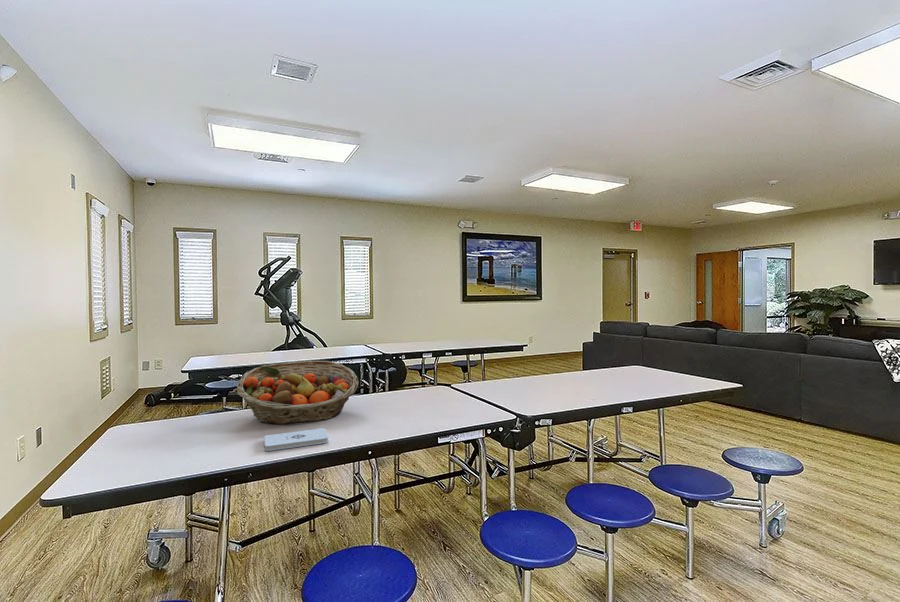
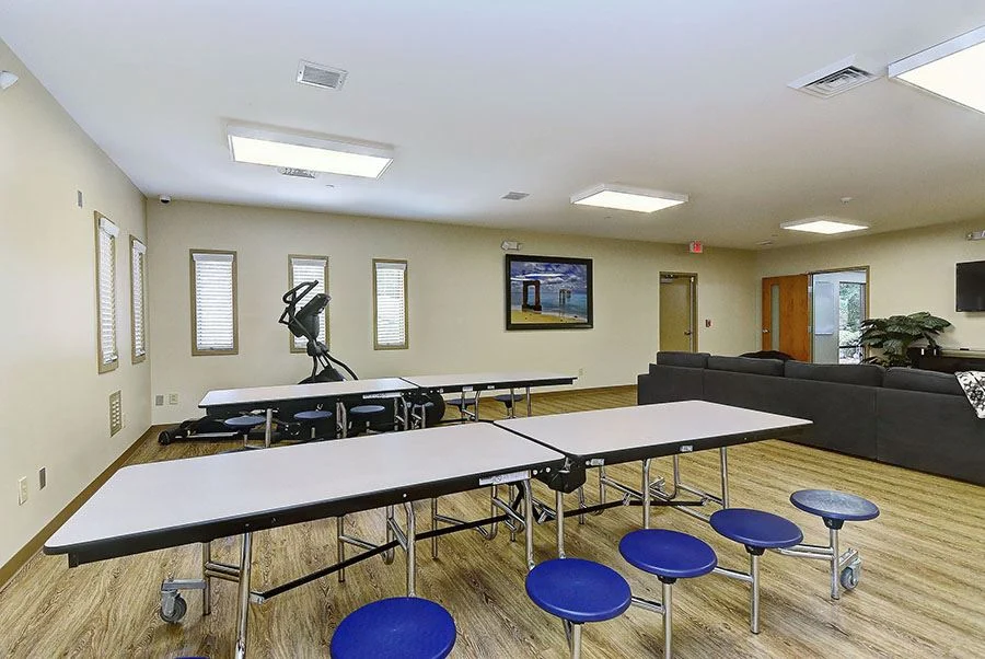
- fruit basket [236,360,360,426]
- notepad [263,427,330,452]
